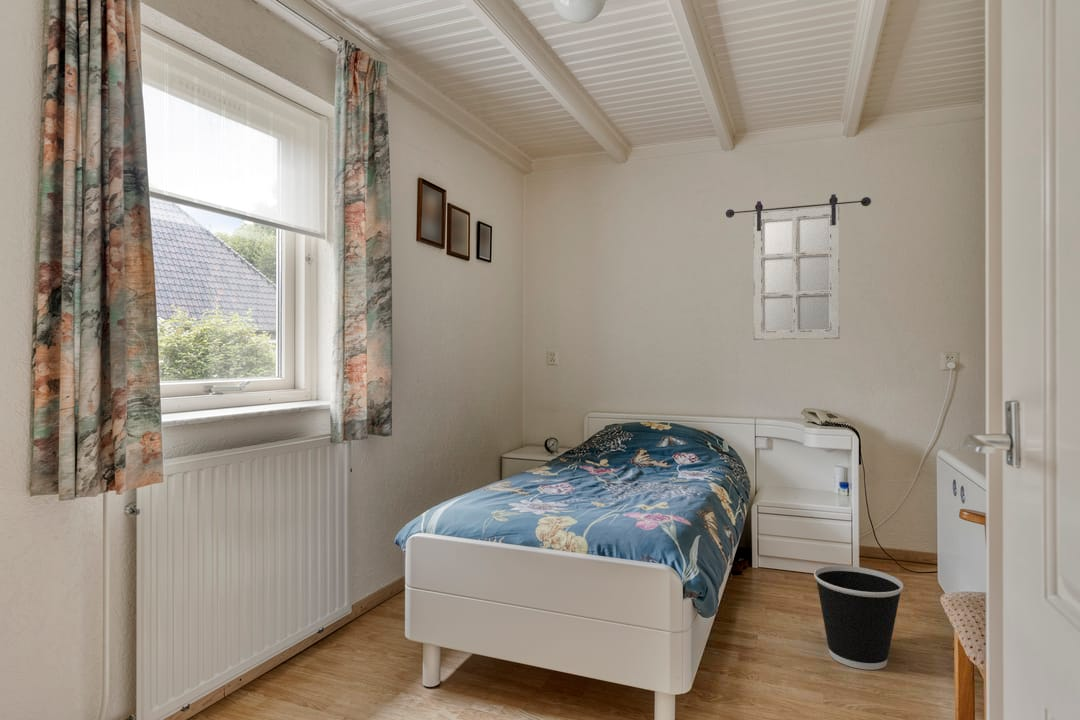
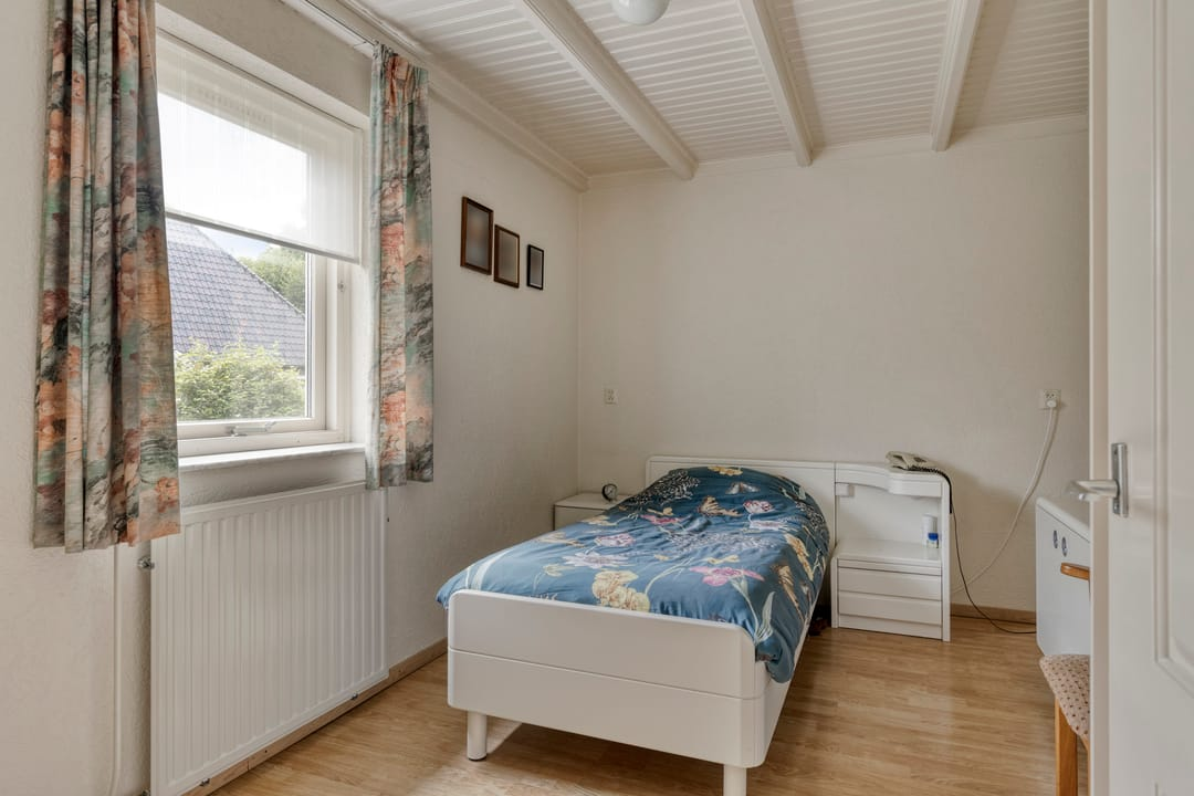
- wastebasket [813,565,904,671]
- home mirror [725,193,872,341]
